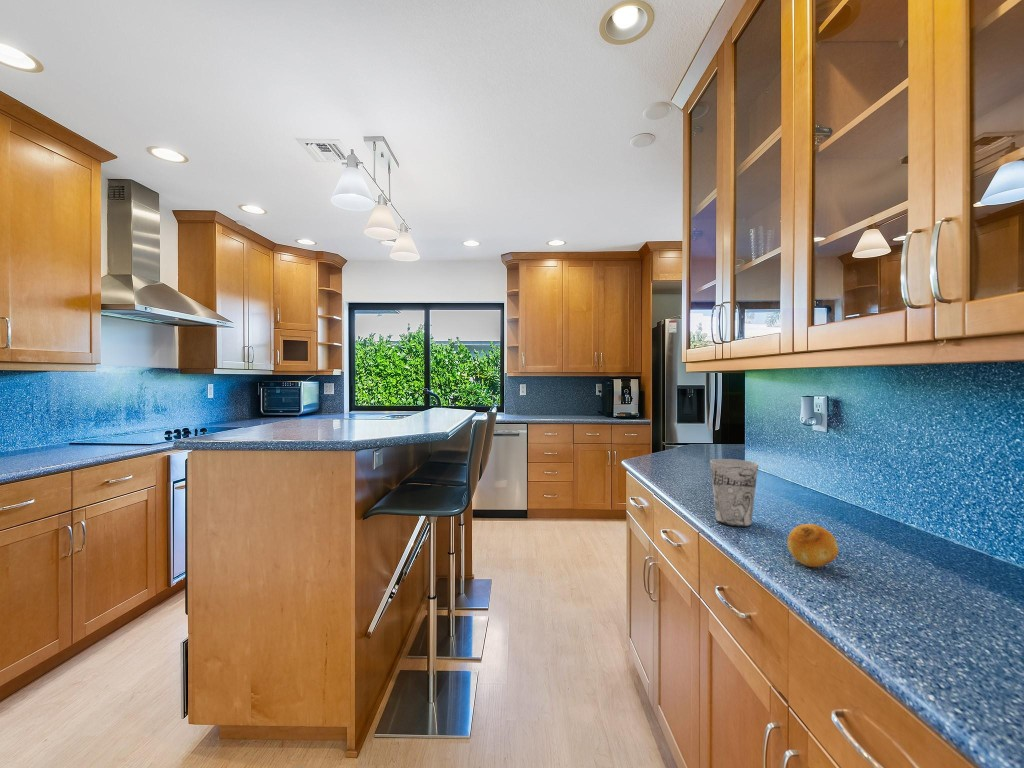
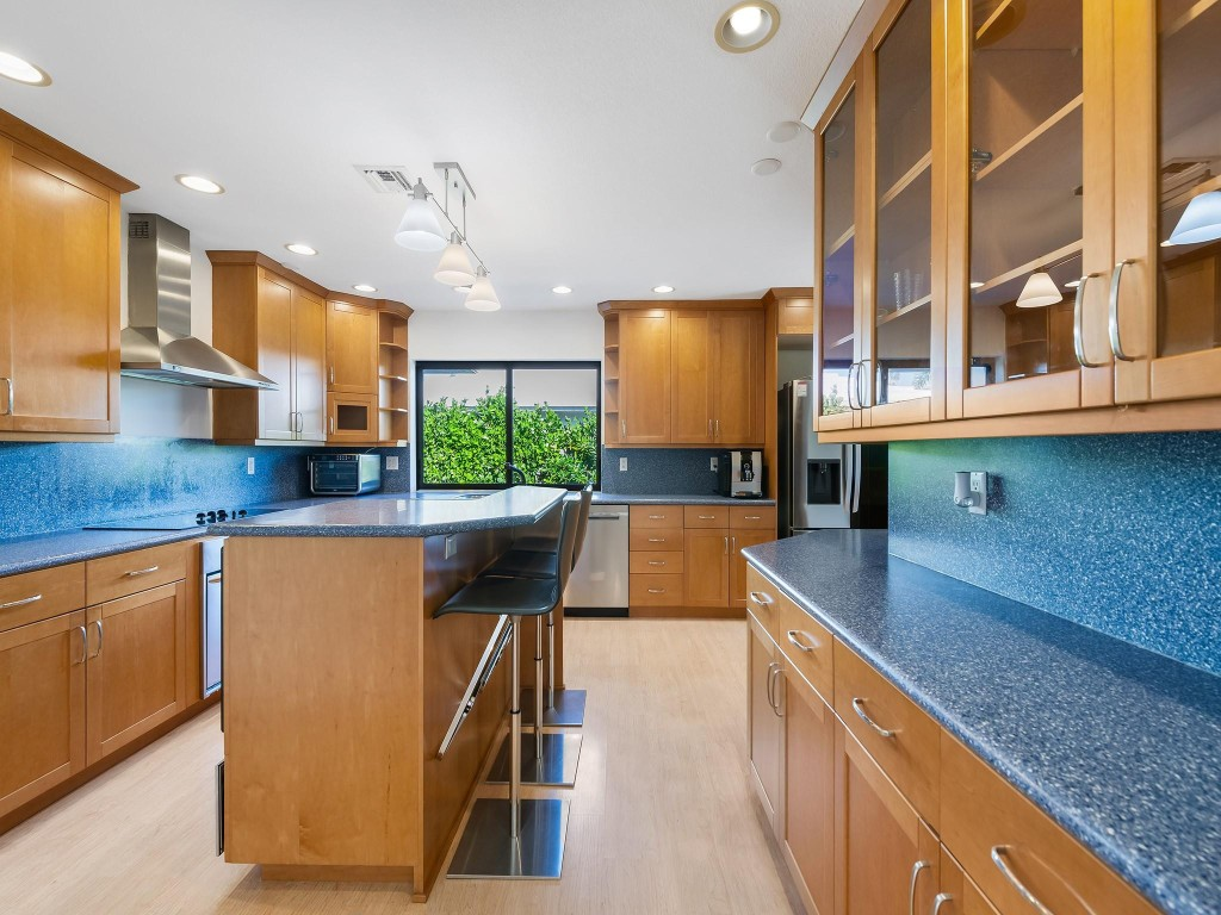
- cup [709,458,759,528]
- fruit [787,523,839,568]
